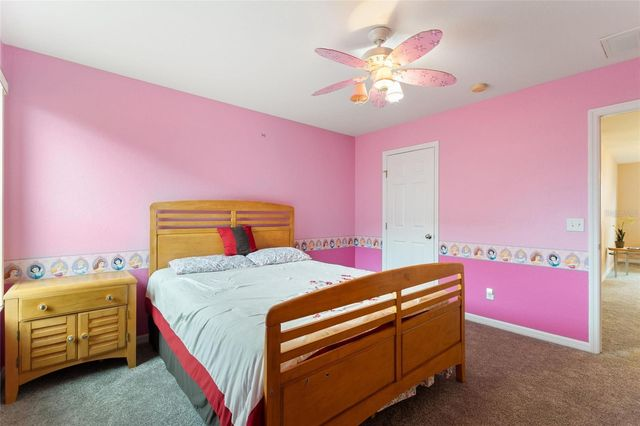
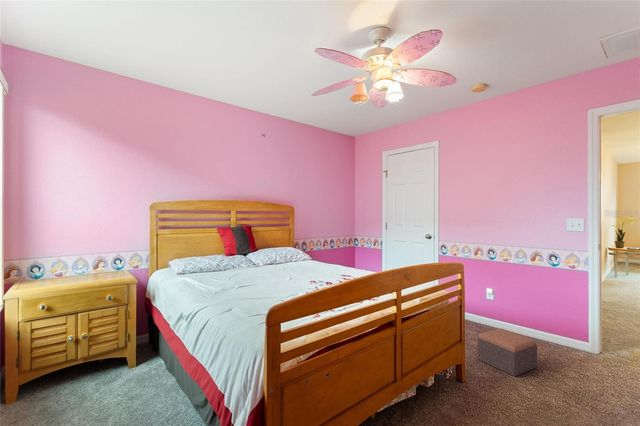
+ footstool [477,327,538,377]
